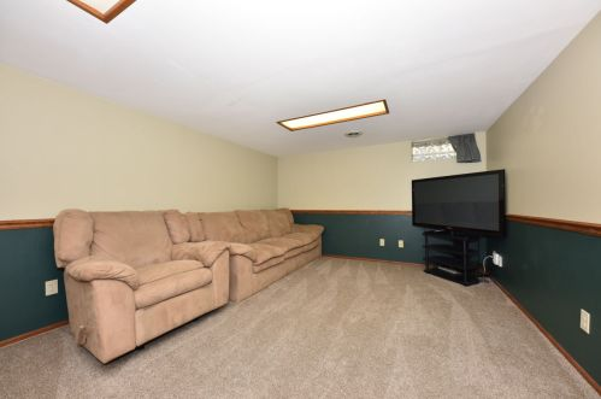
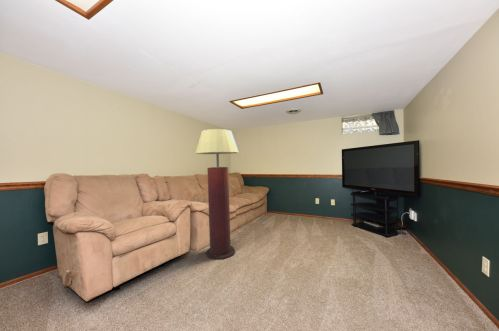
+ floor lamp [195,128,240,261]
